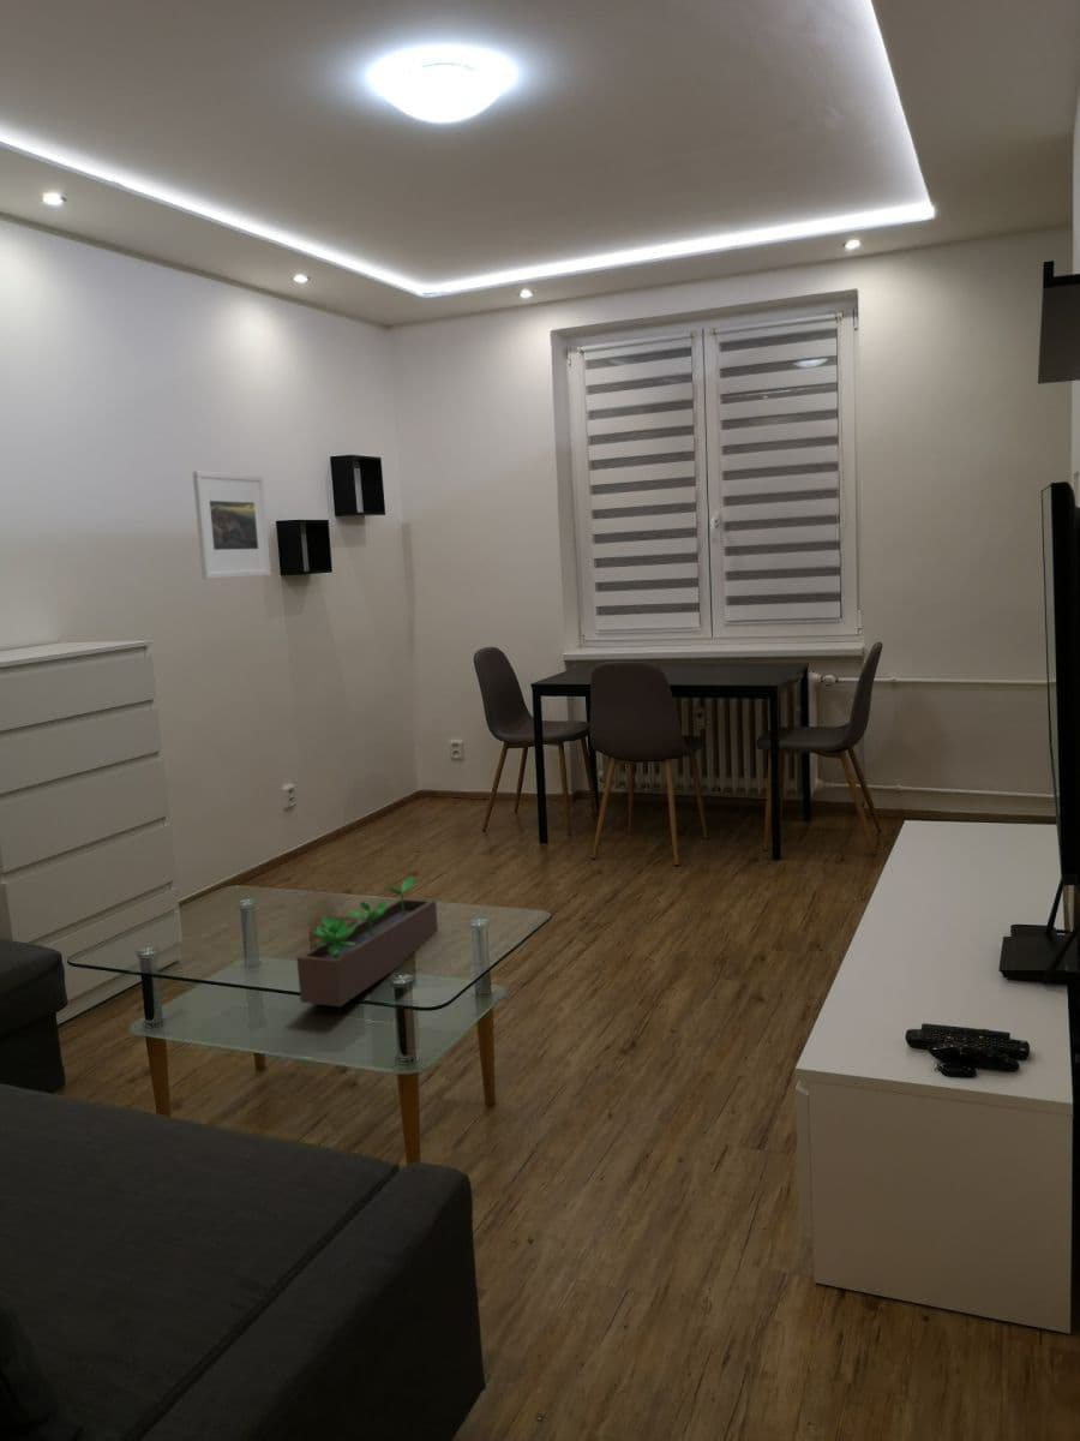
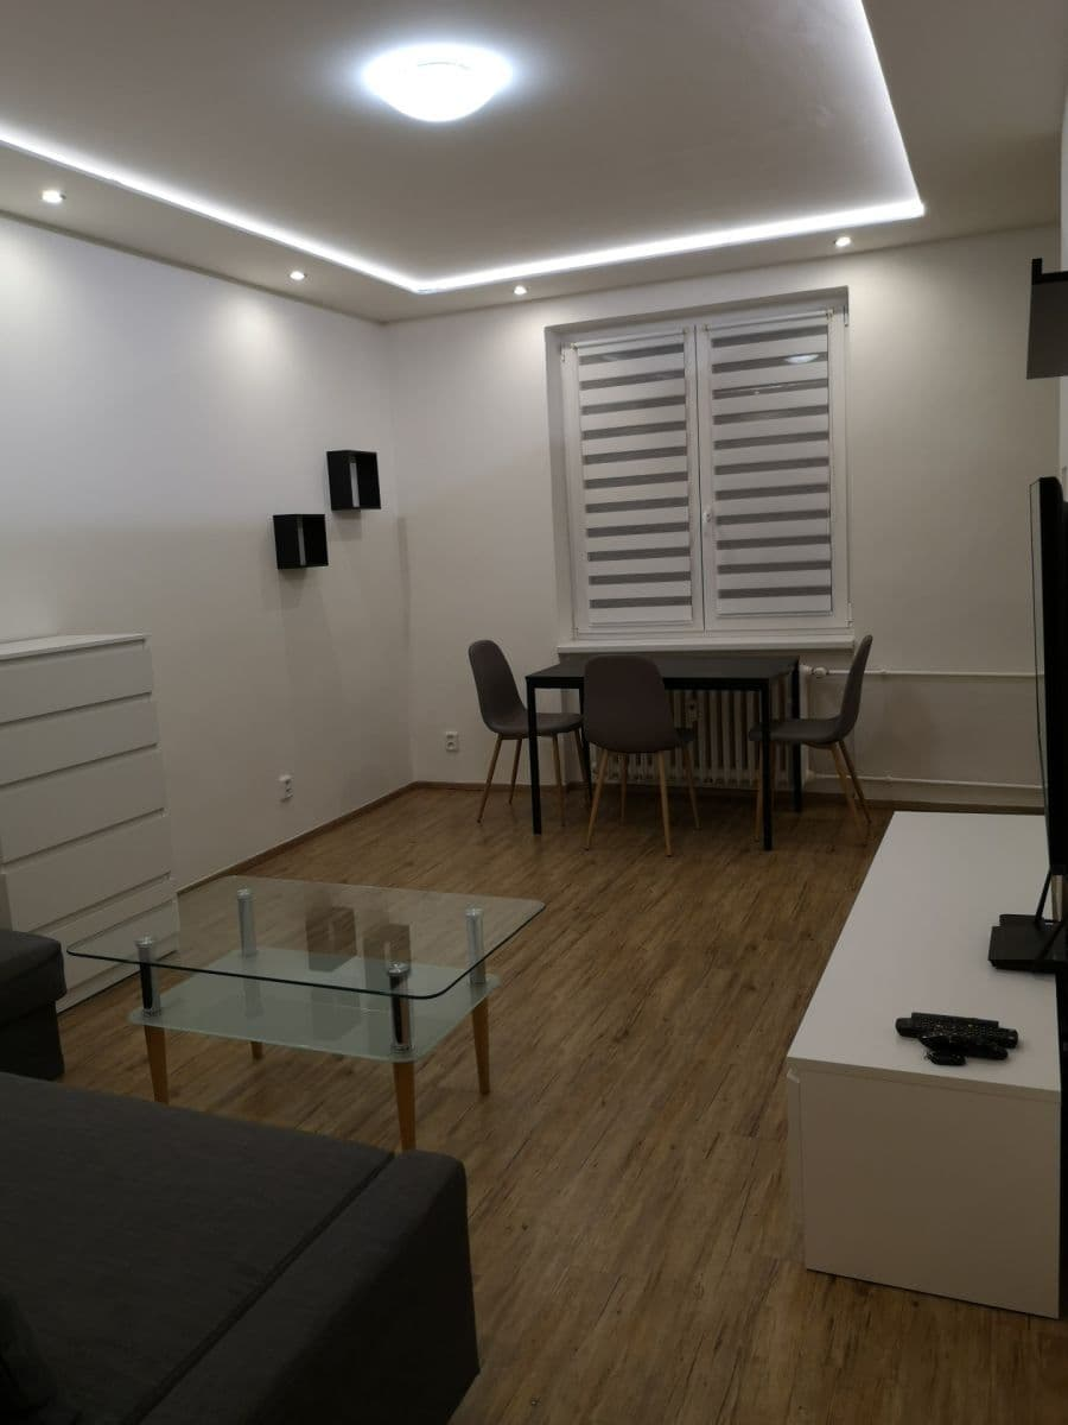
- succulent planter [295,875,439,1007]
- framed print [192,470,272,580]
